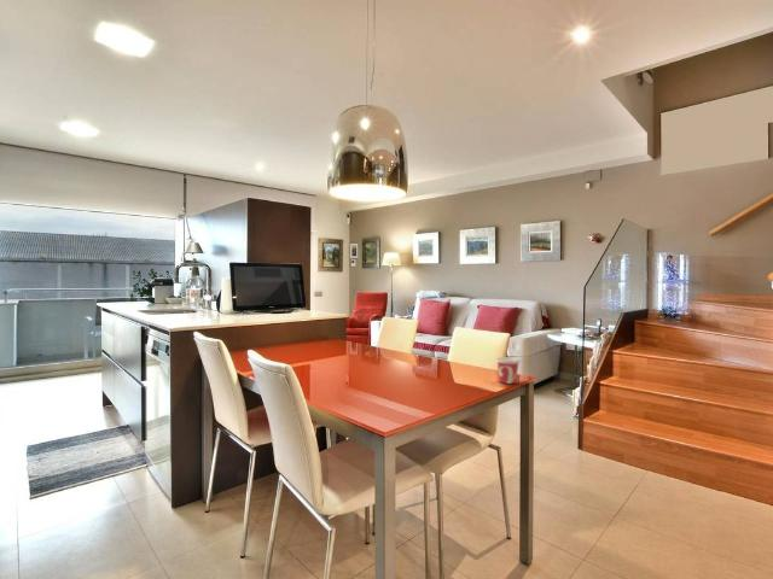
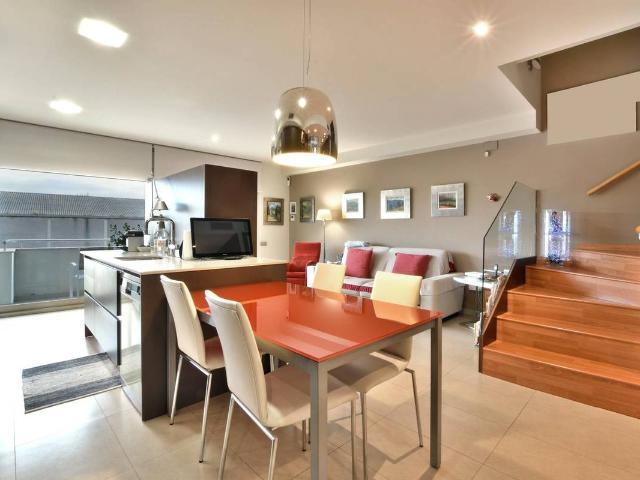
- cup [495,356,522,385]
